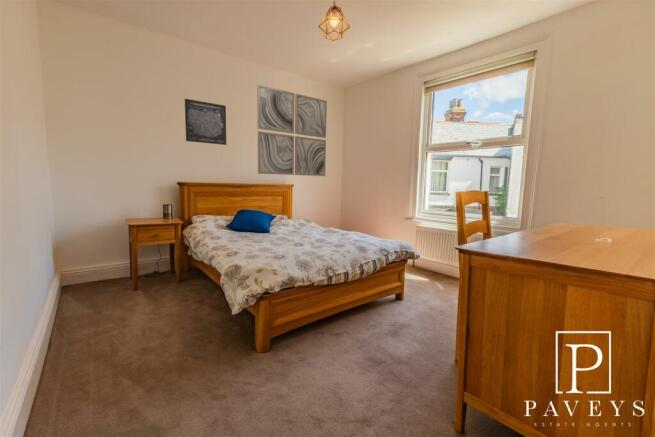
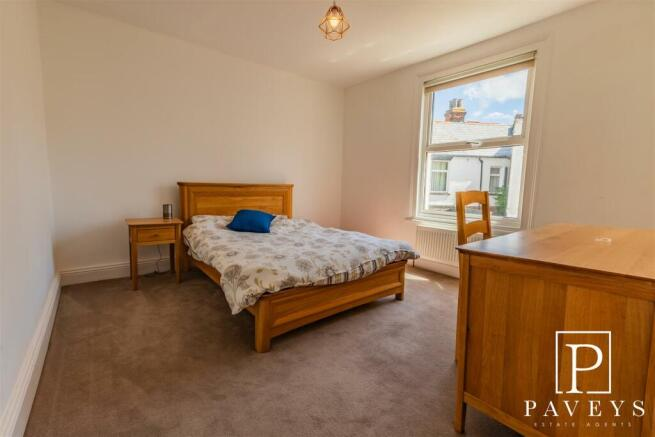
- wall art [256,84,328,177]
- wall art [184,98,227,146]
